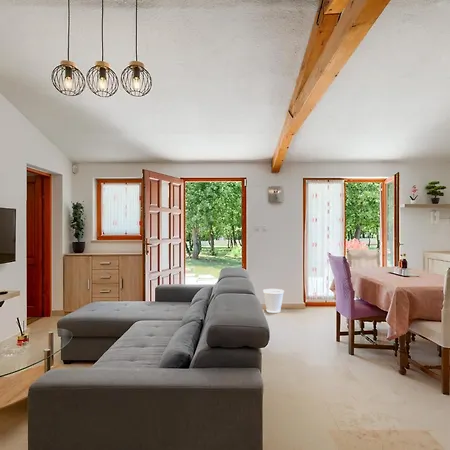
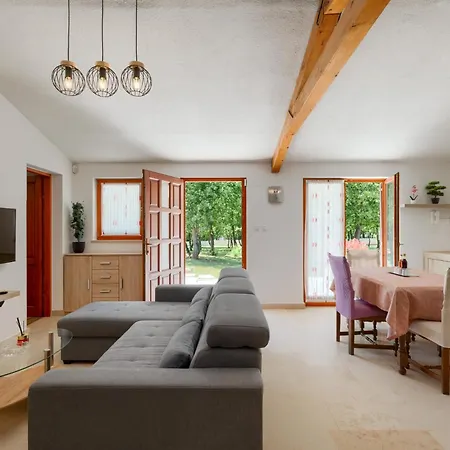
- wastebasket [262,288,285,314]
